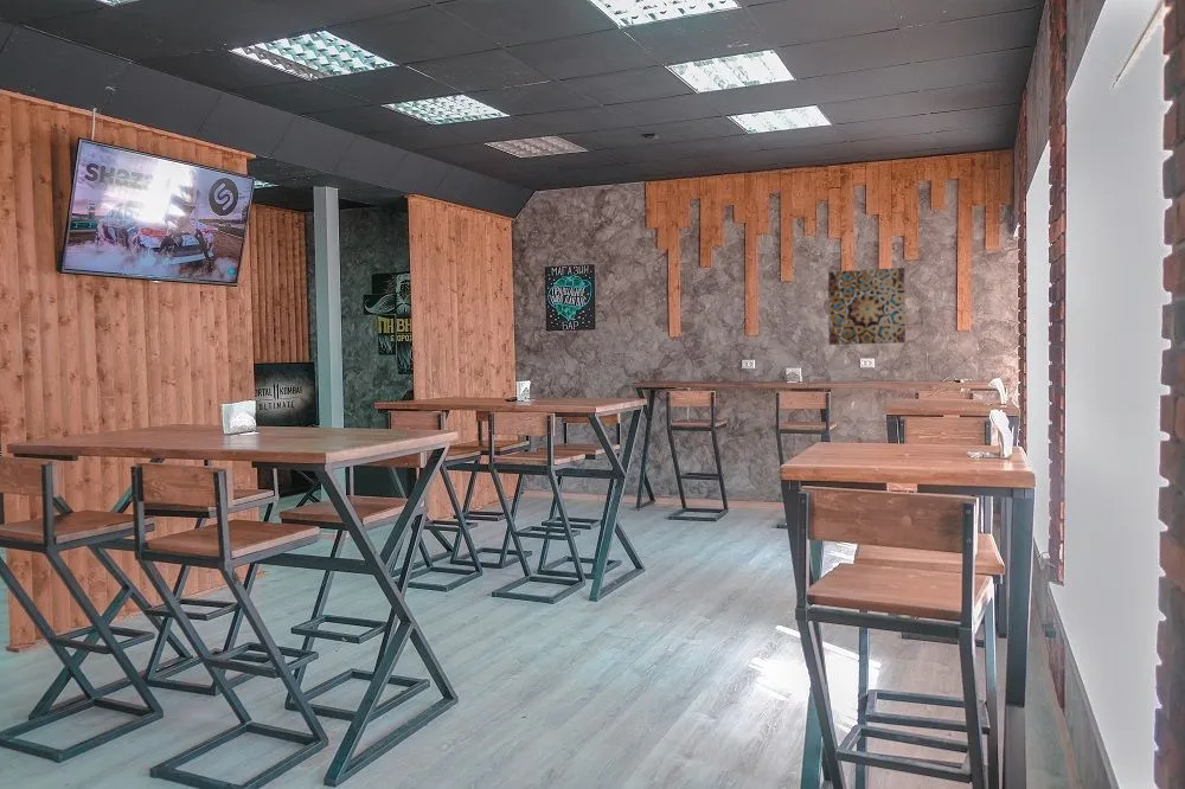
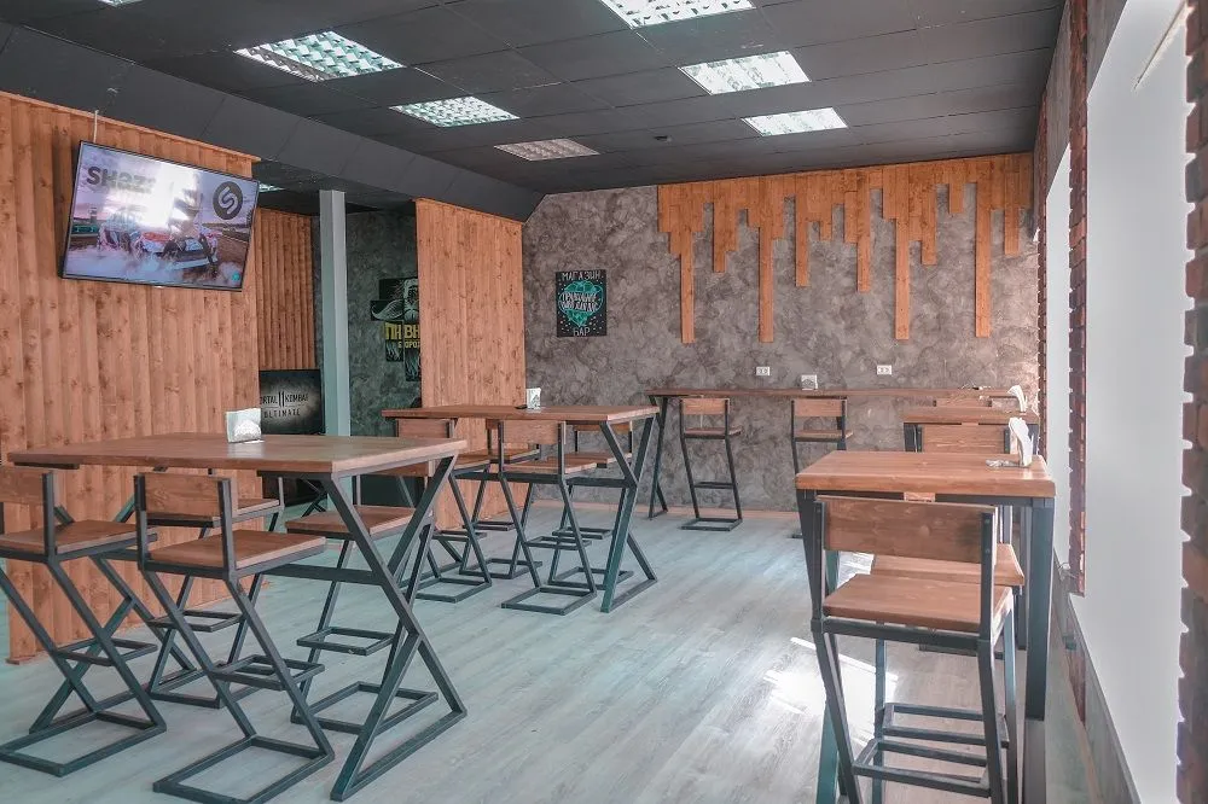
- wall art [827,267,907,346]
